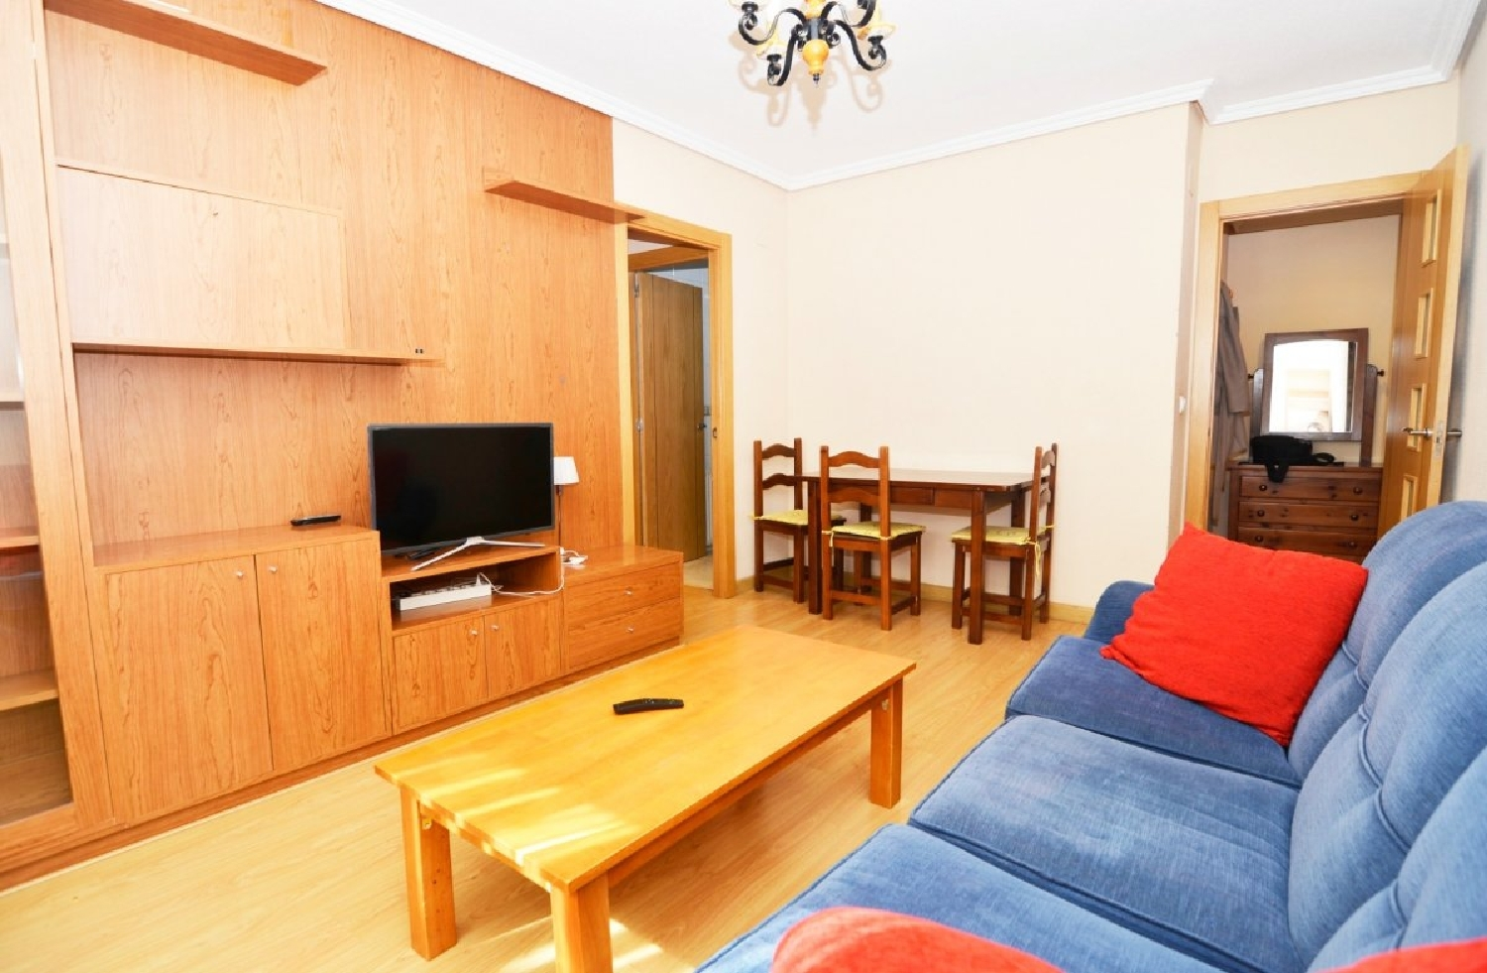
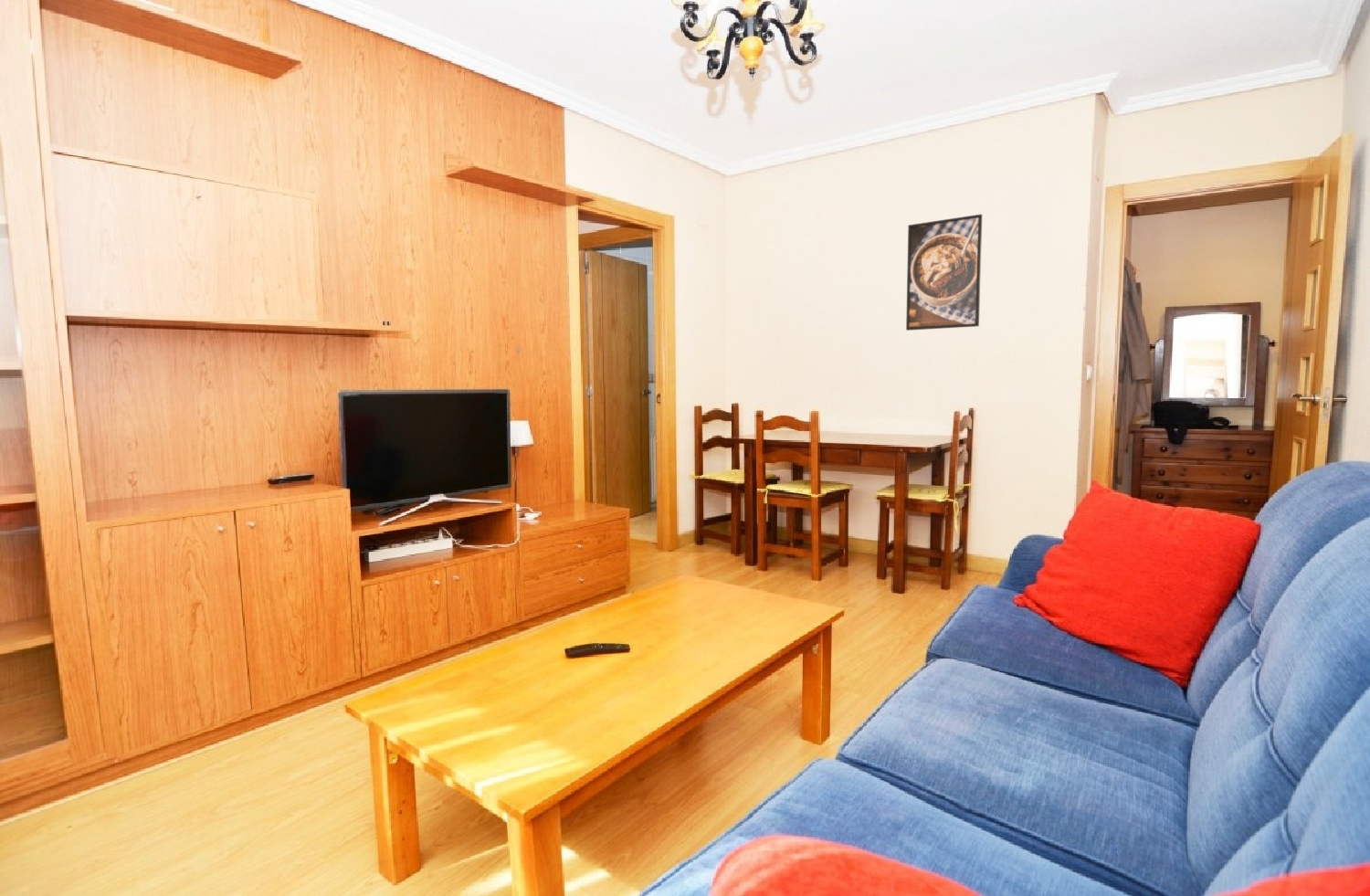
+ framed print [905,214,983,332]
